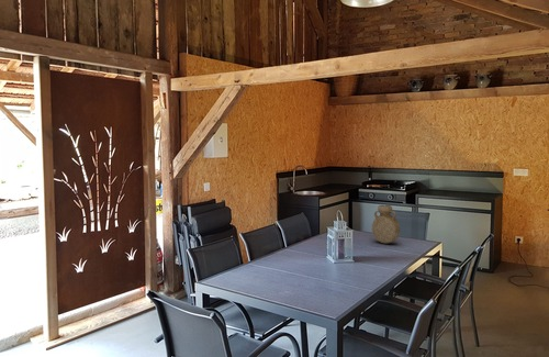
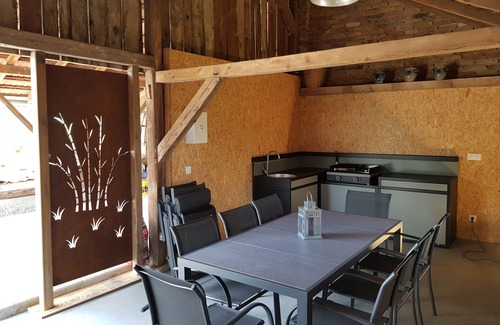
- vase [371,204,401,244]
